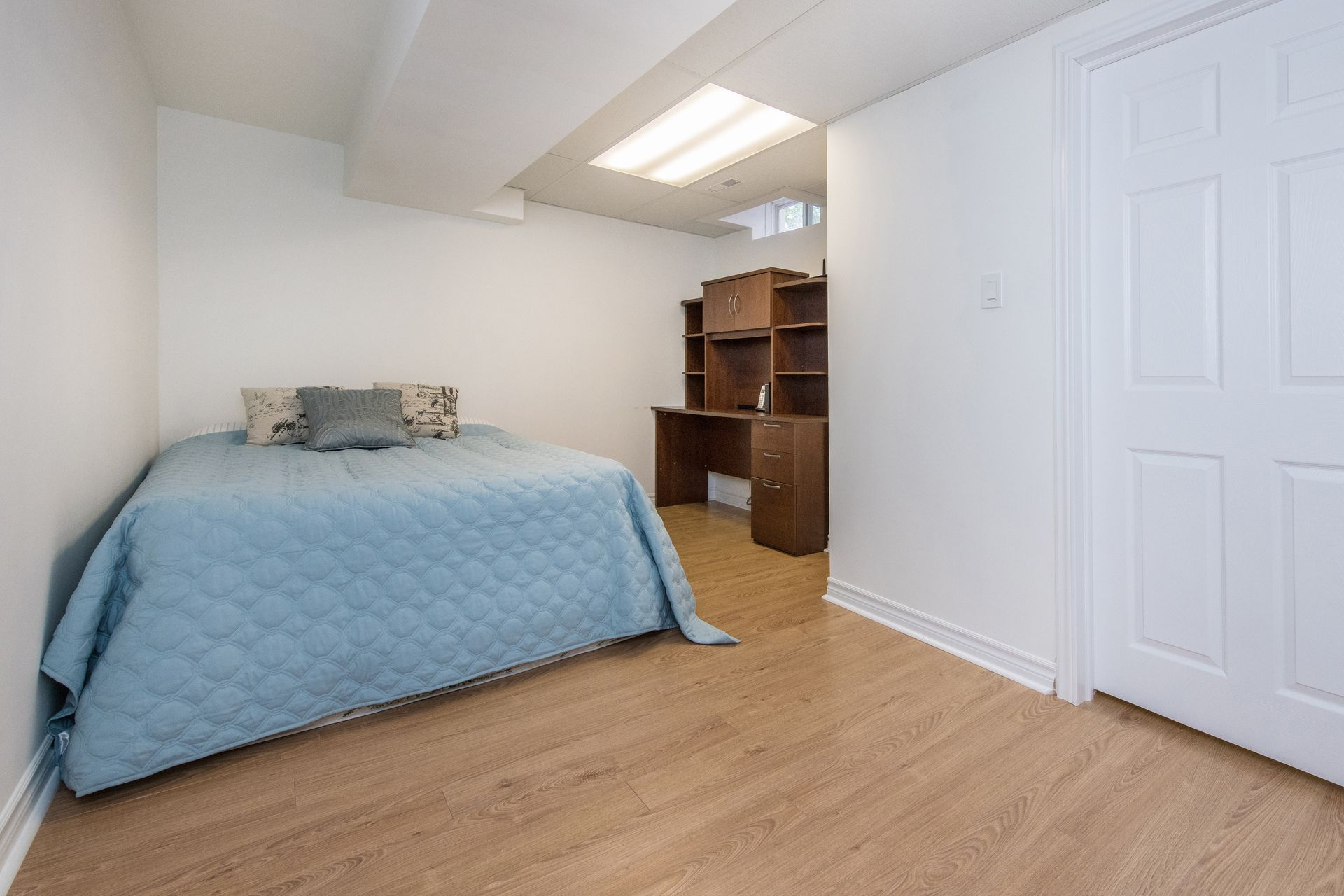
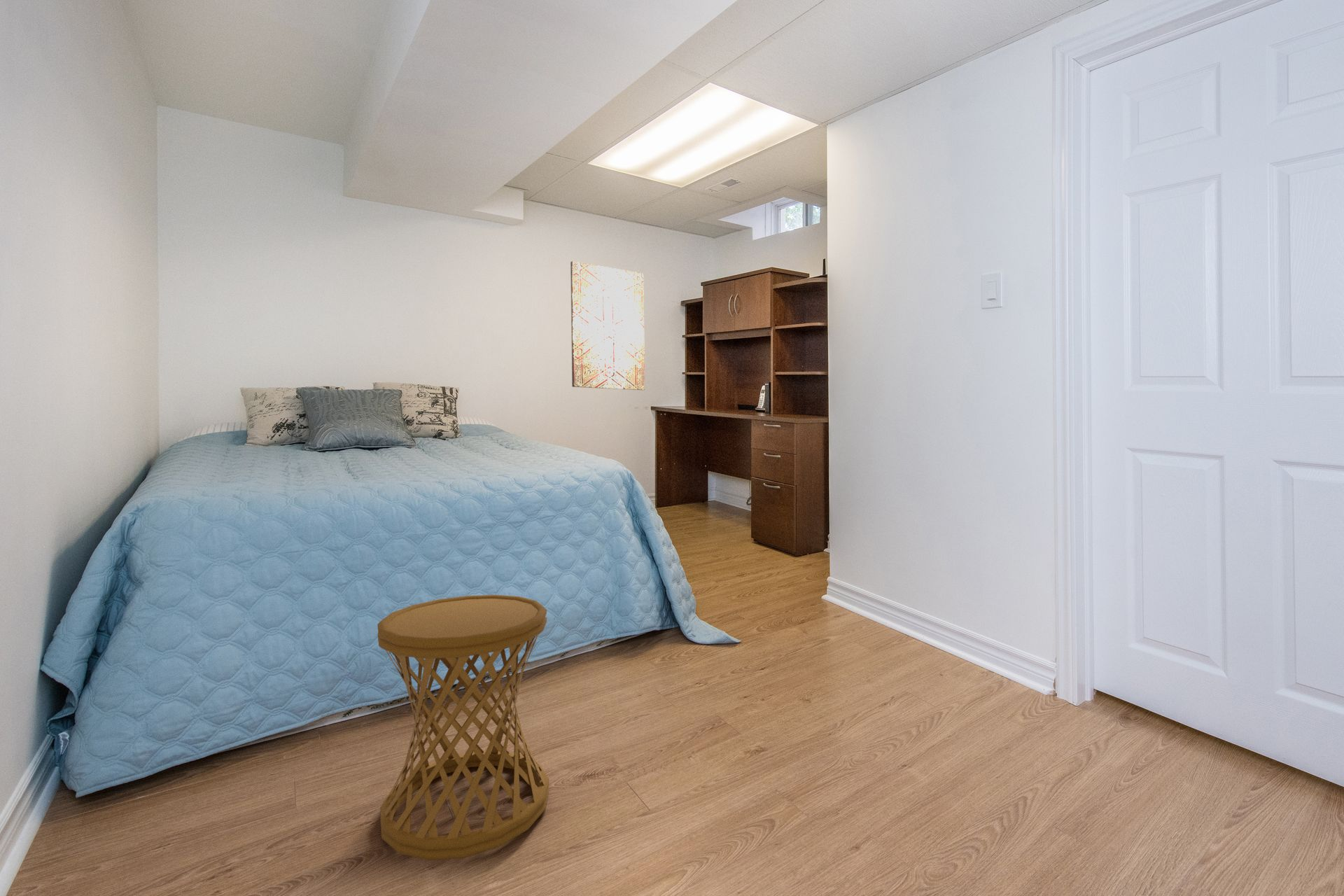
+ wall art [570,260,645,391]
+ side table [377,594,549,861]
